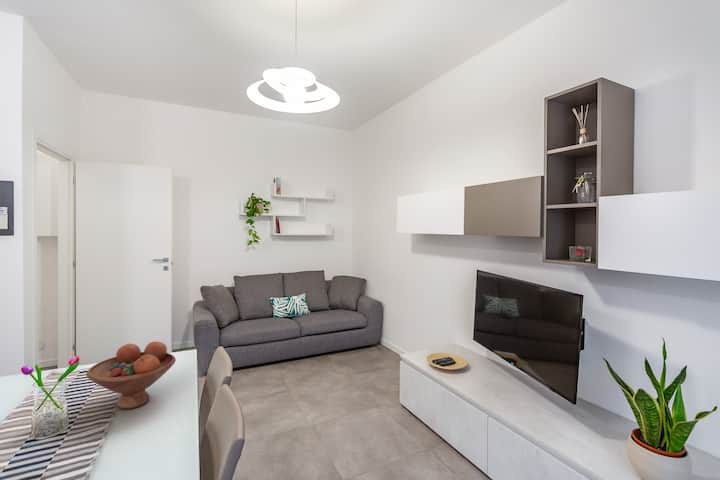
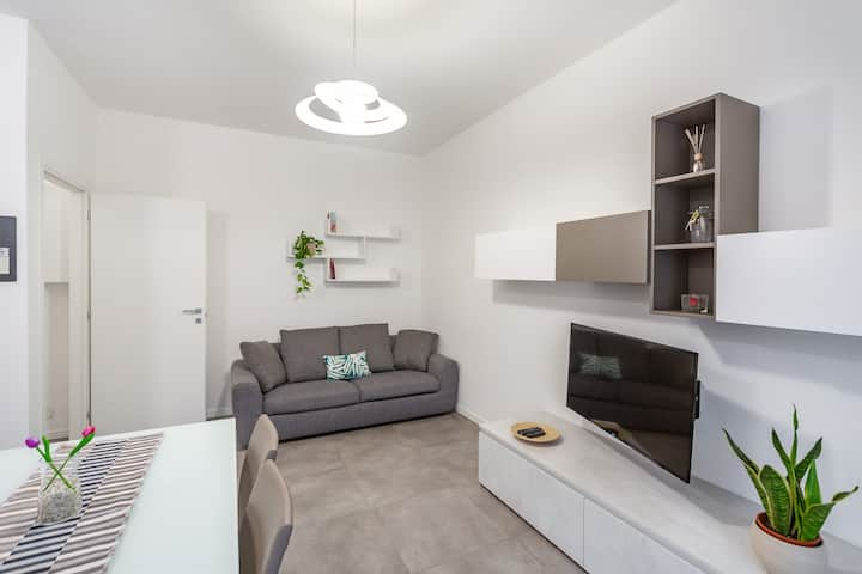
- fruit bowl [85,341,176,410]
